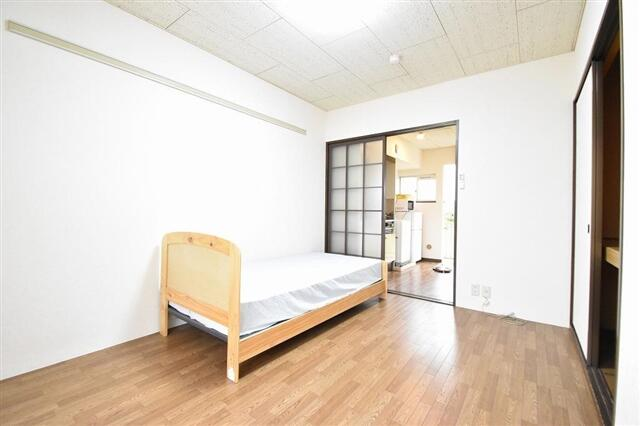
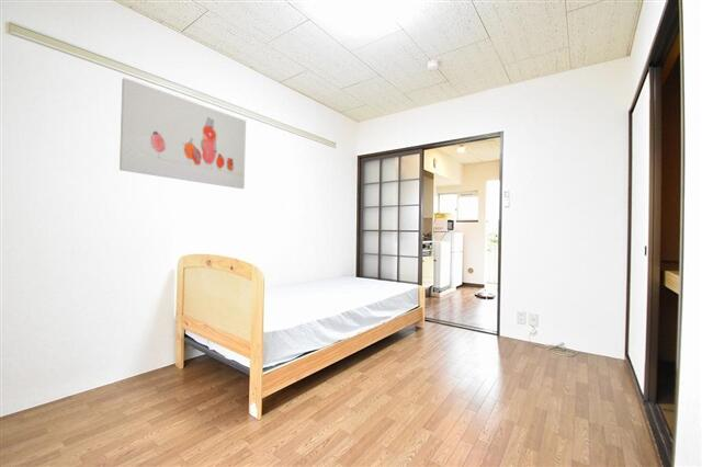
+ wall art [118,77,247,190]
